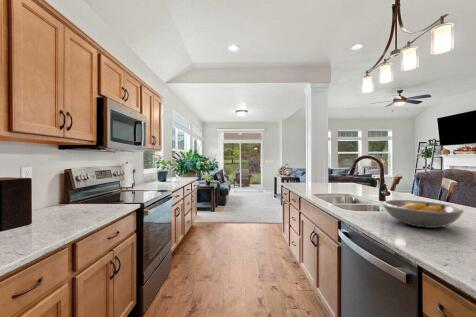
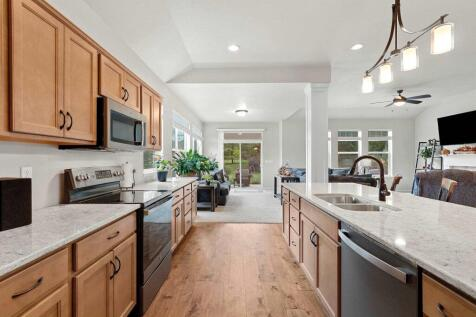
- fruit bowl [381,199,465,229]
